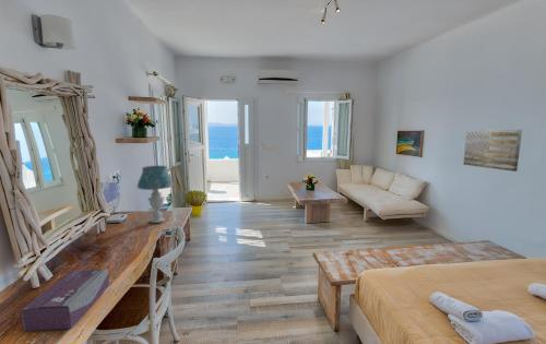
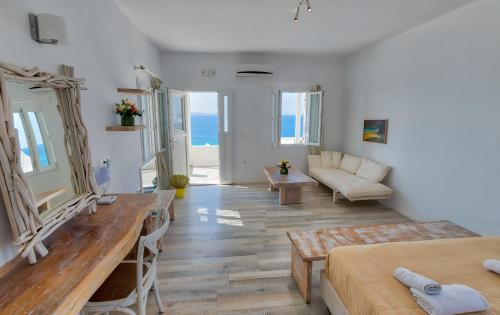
- tissue box [20,268,110,332]
- table lamp [136,165,175,224]
- wall art [462,129,523,173]
